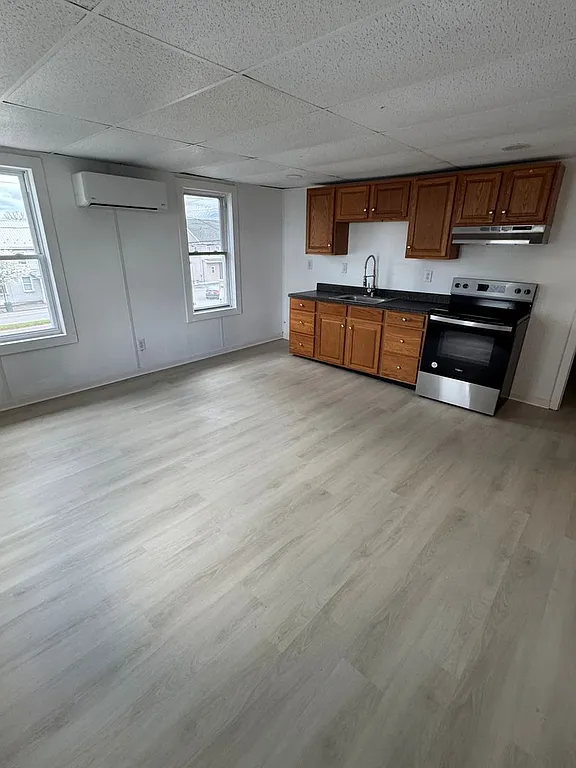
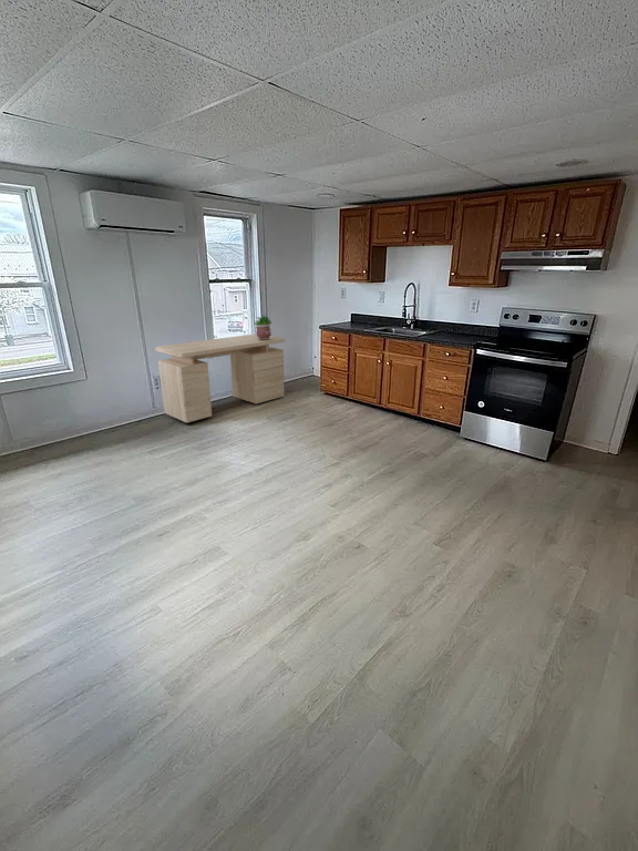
+ desk [154,332,286,424]
+ potted plant [253,314,274,340]
